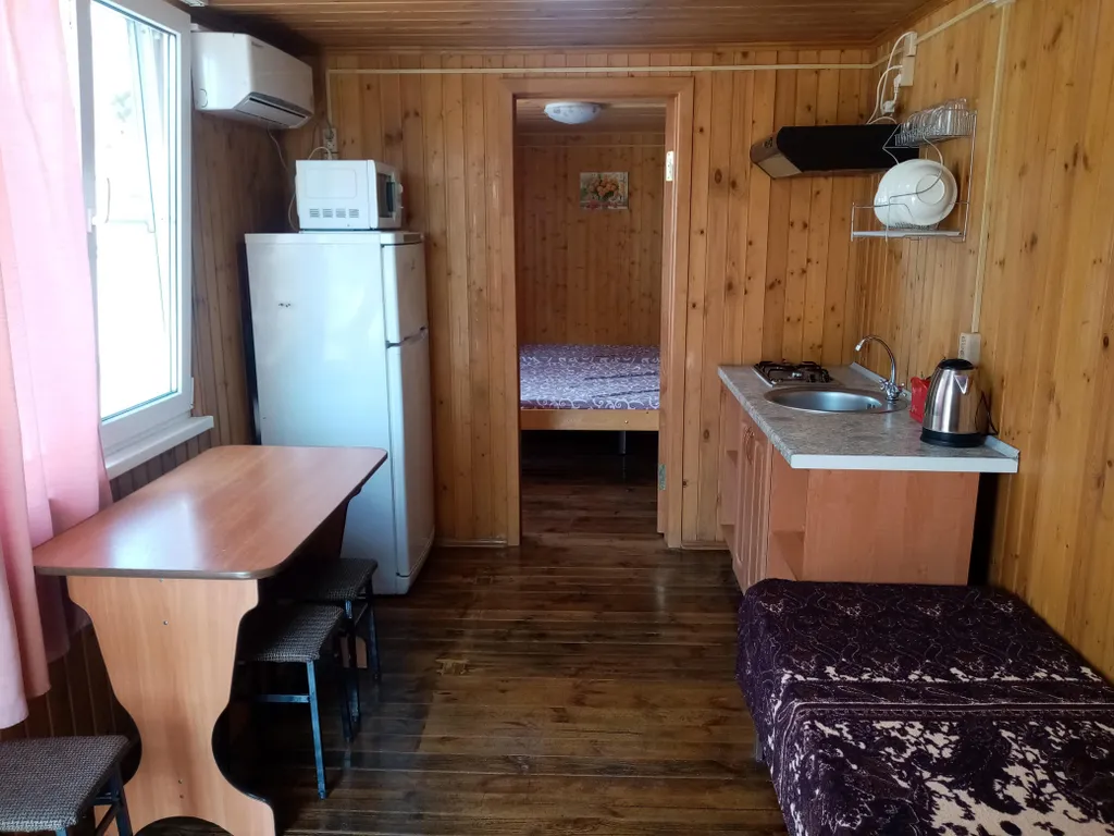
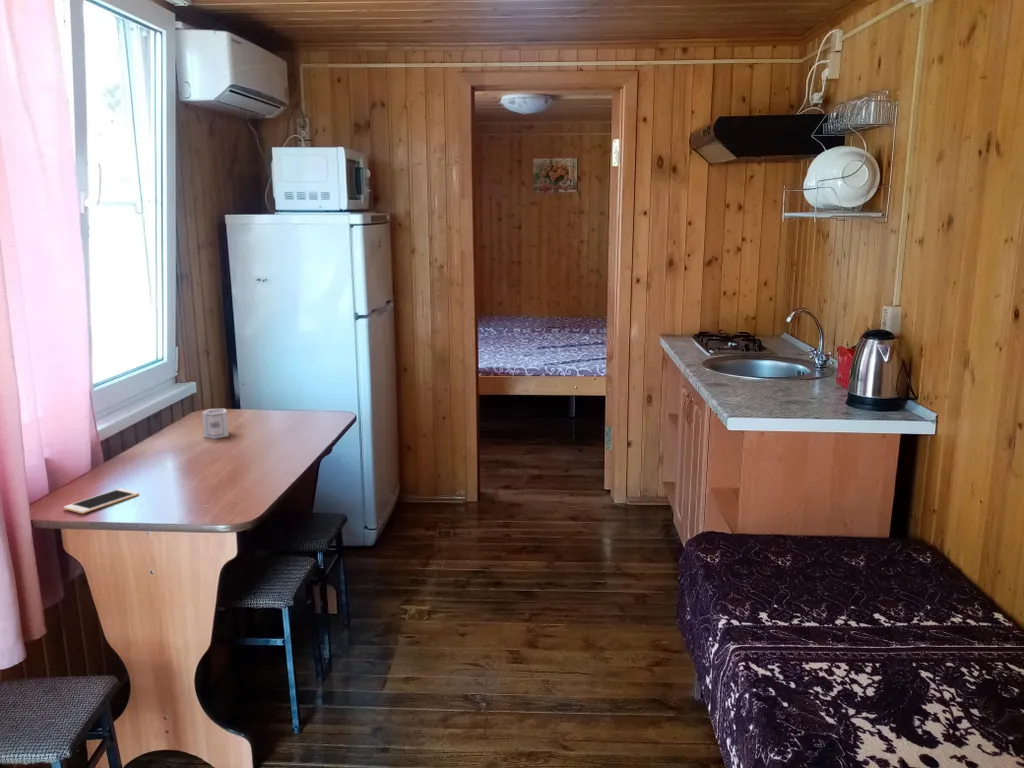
+ cup [201,408,230,440]
+ cell phone [63,488,140,515]
